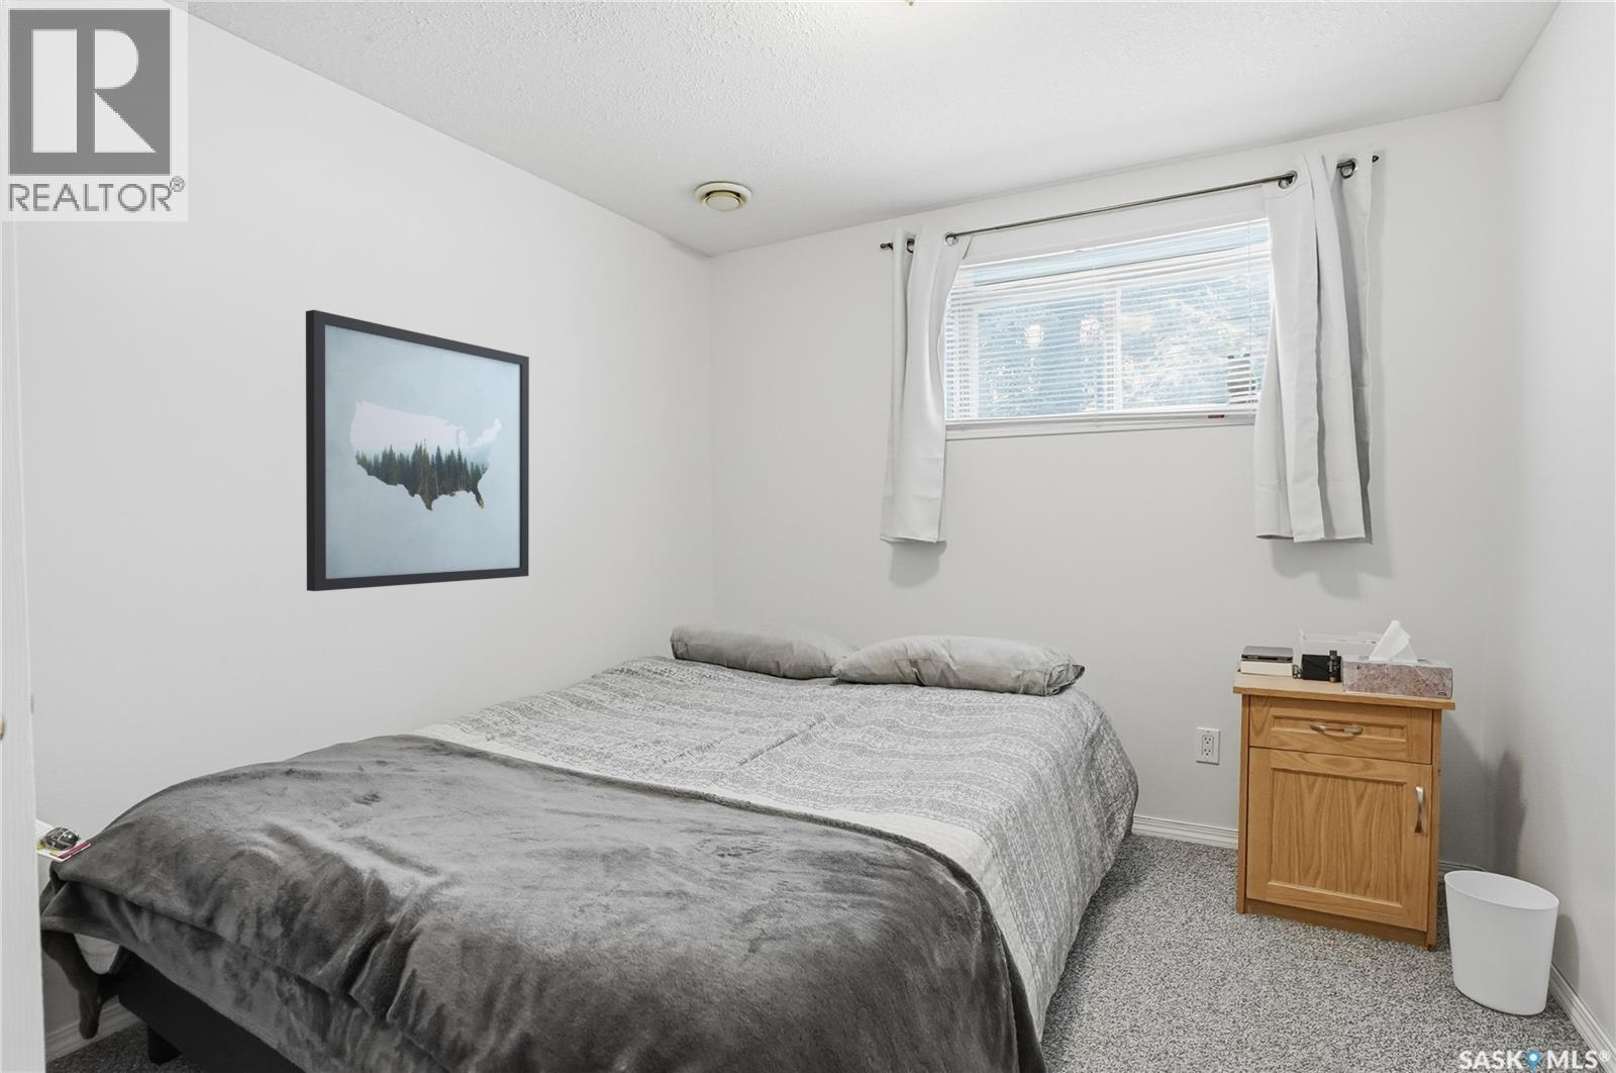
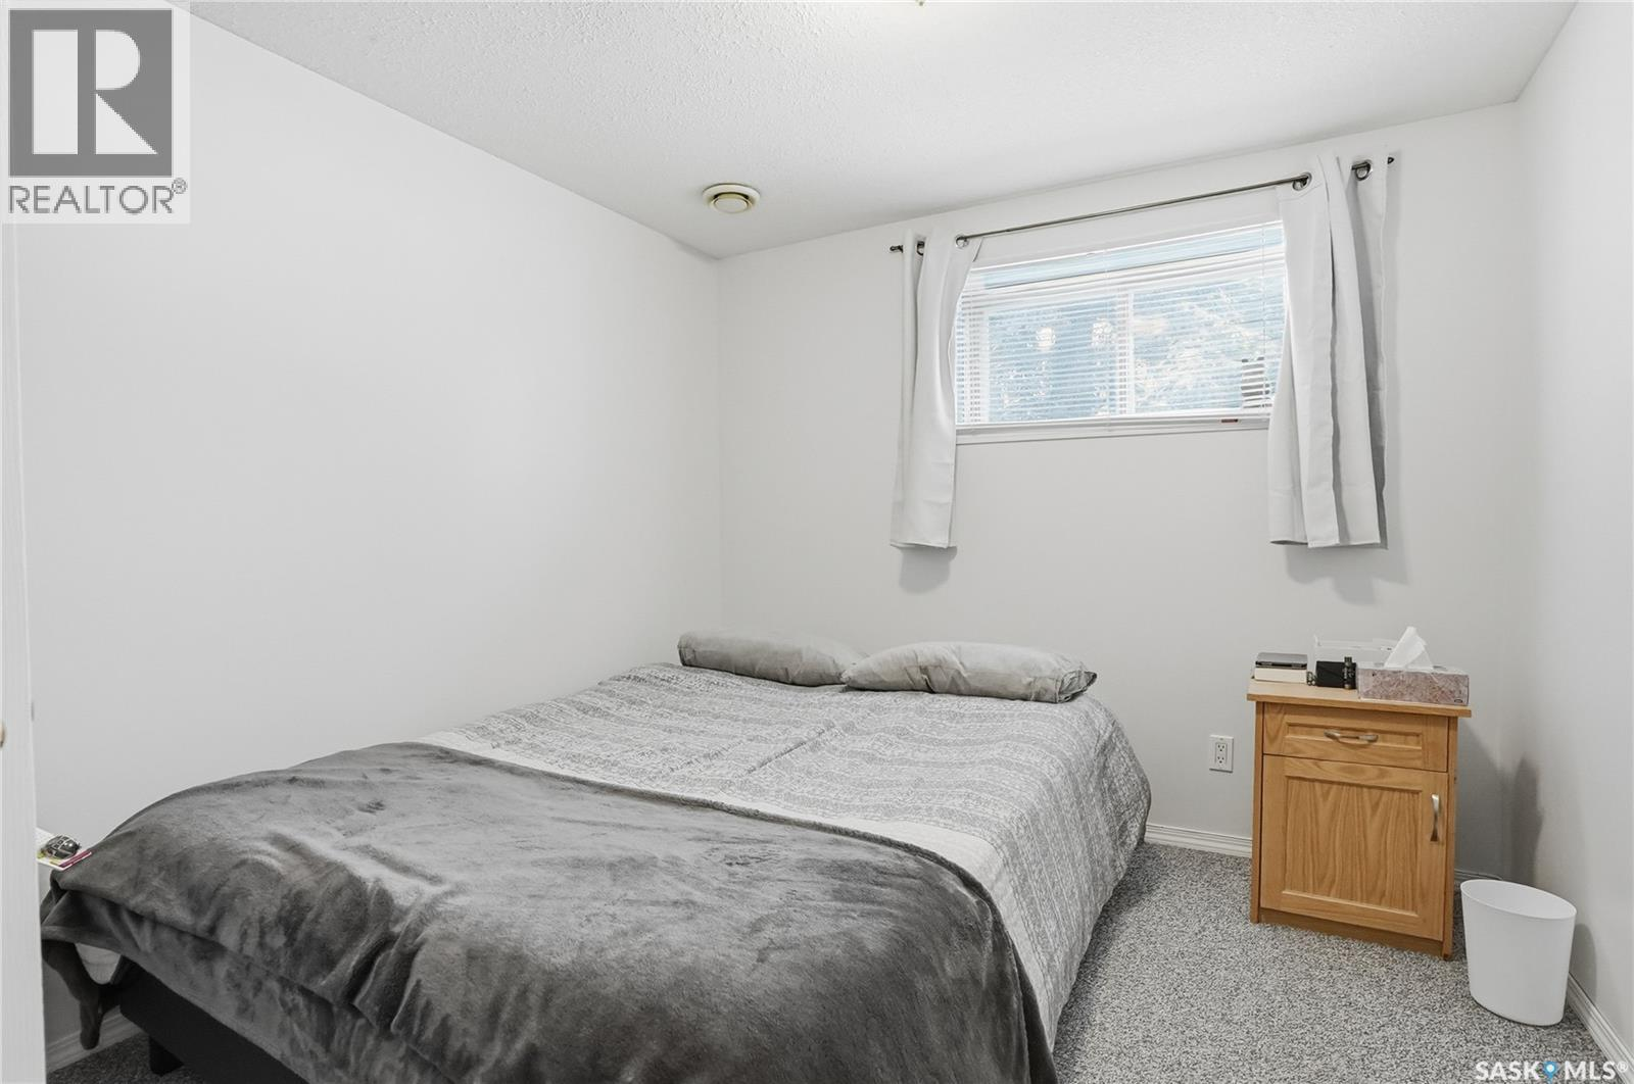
- wall art [305,309,530,592]
